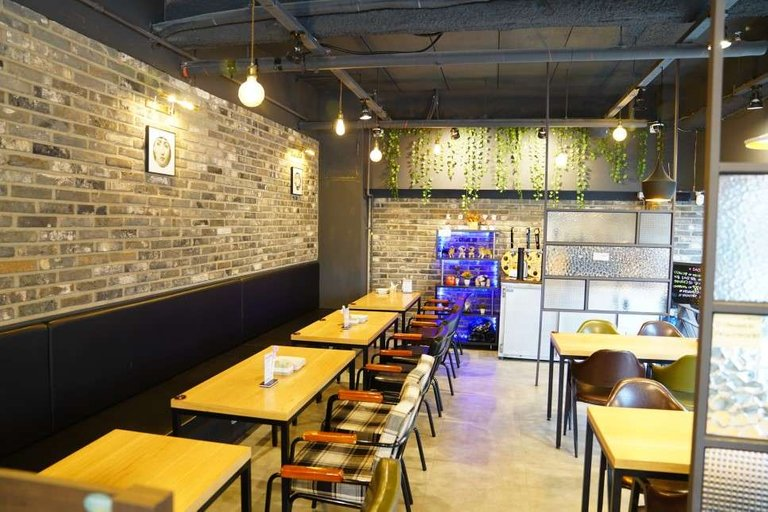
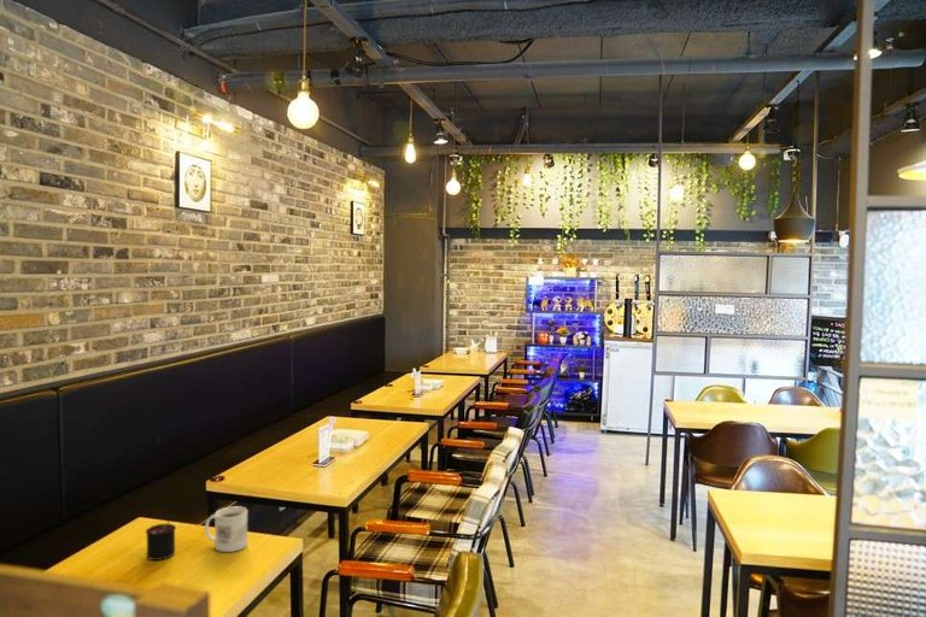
+ mug [204,505,248,553]
+ candle [145,517,177,562]
